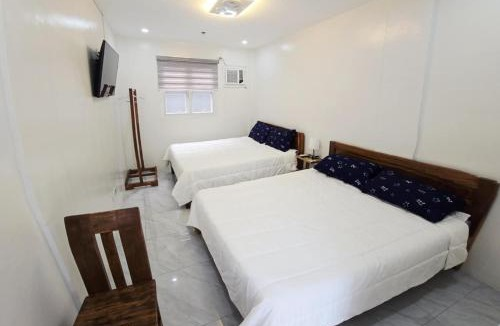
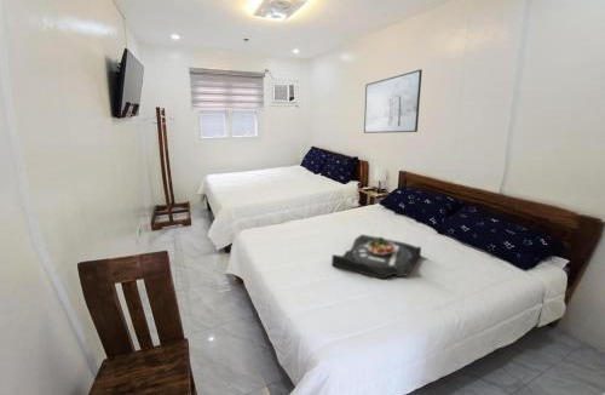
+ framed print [363,68,424,134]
+ serving tray [330,234,422,280]
